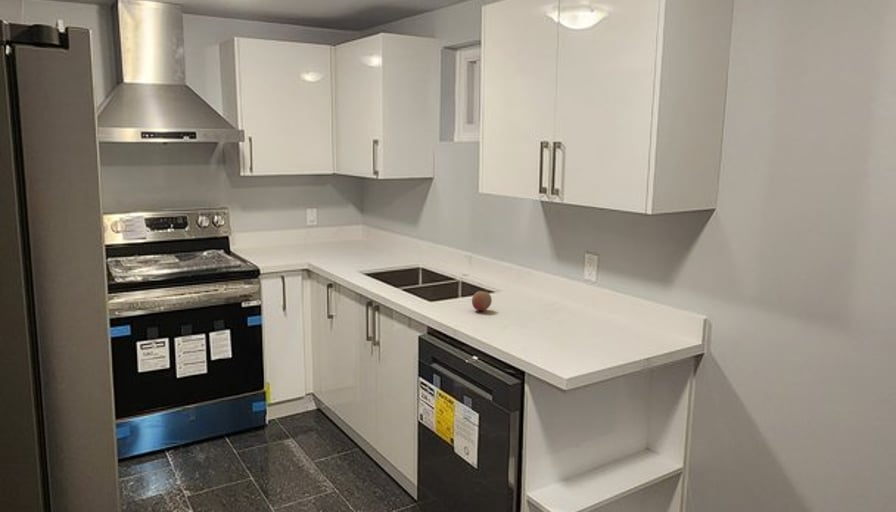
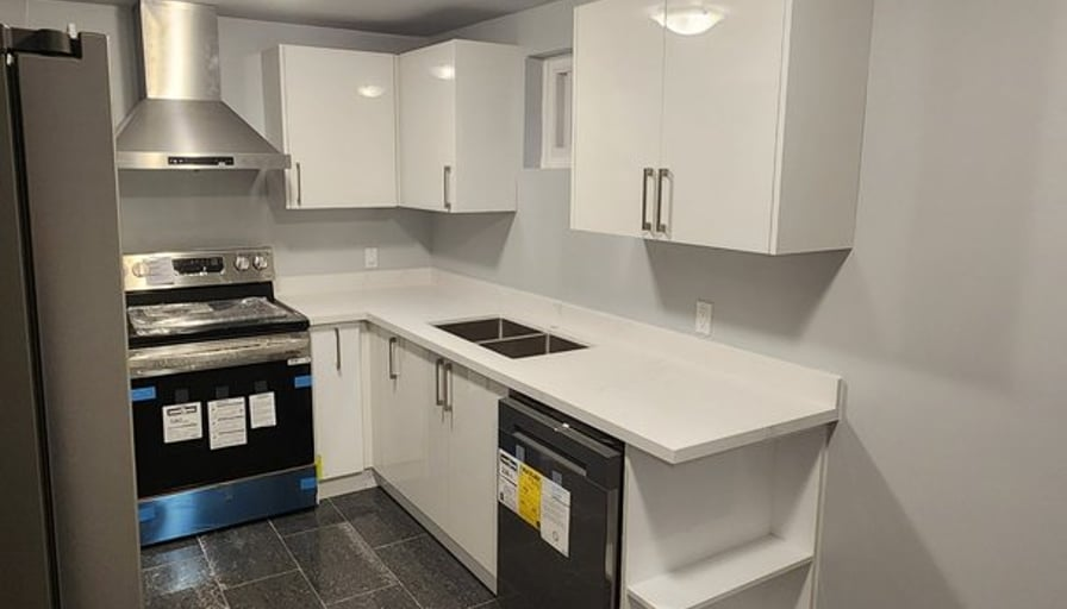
- fruit [471,290,493,312]
